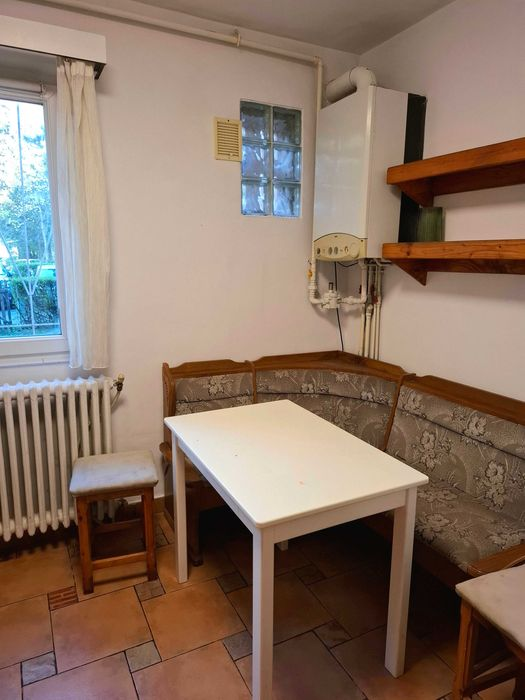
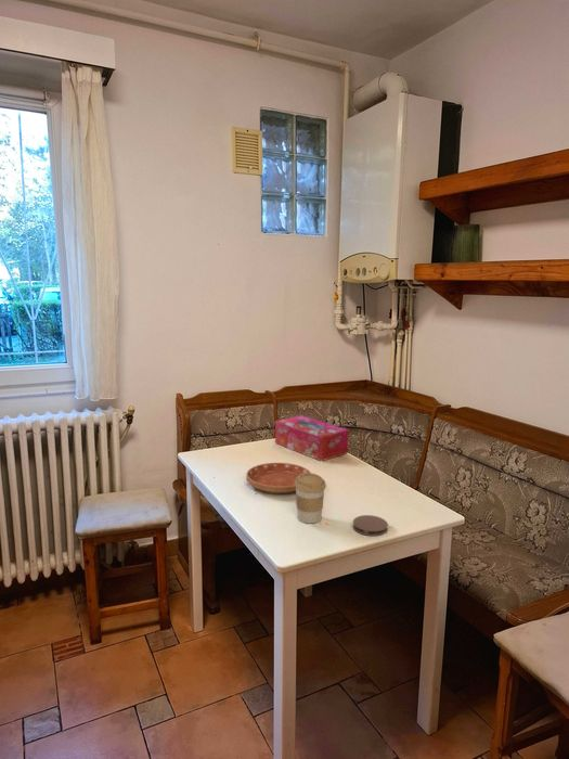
+ saucer [245,462,312,494]
+ tissue box [274,414,350,462]
+ coffee cup [295,472,327,525]
+ coaster [351,514,389,537]
